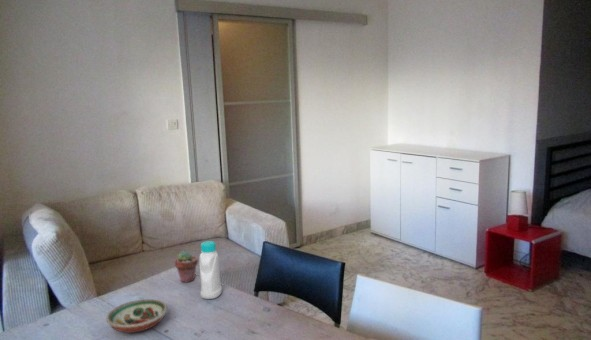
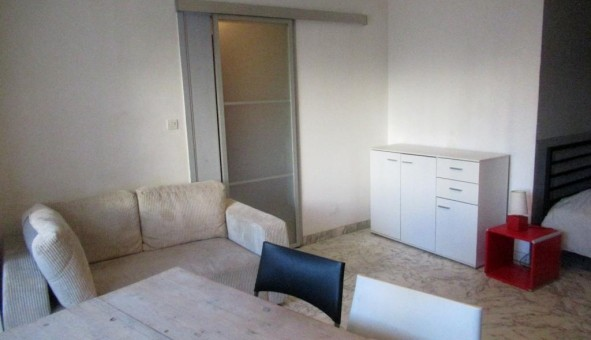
- bottle [199,240,223,300]
- decorative bowl [105,298,168,334]
- potted succulent [174,250,199,283]
